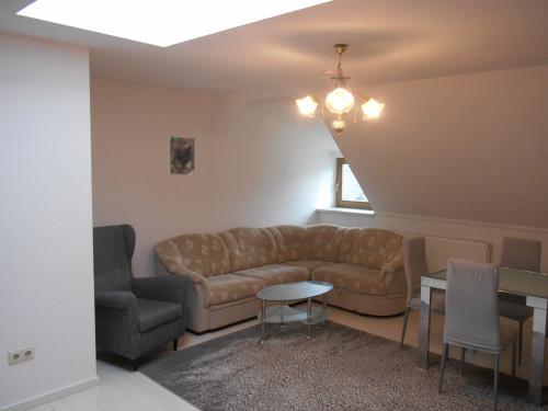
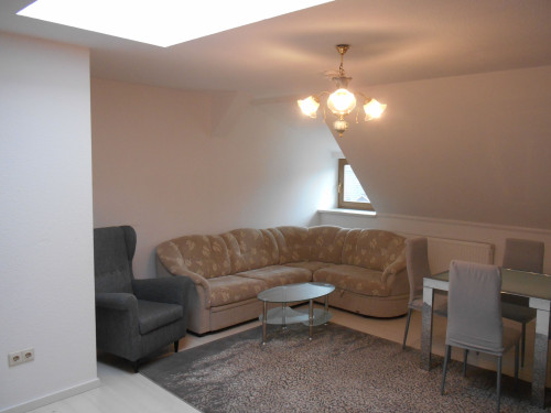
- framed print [167,135,196,176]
